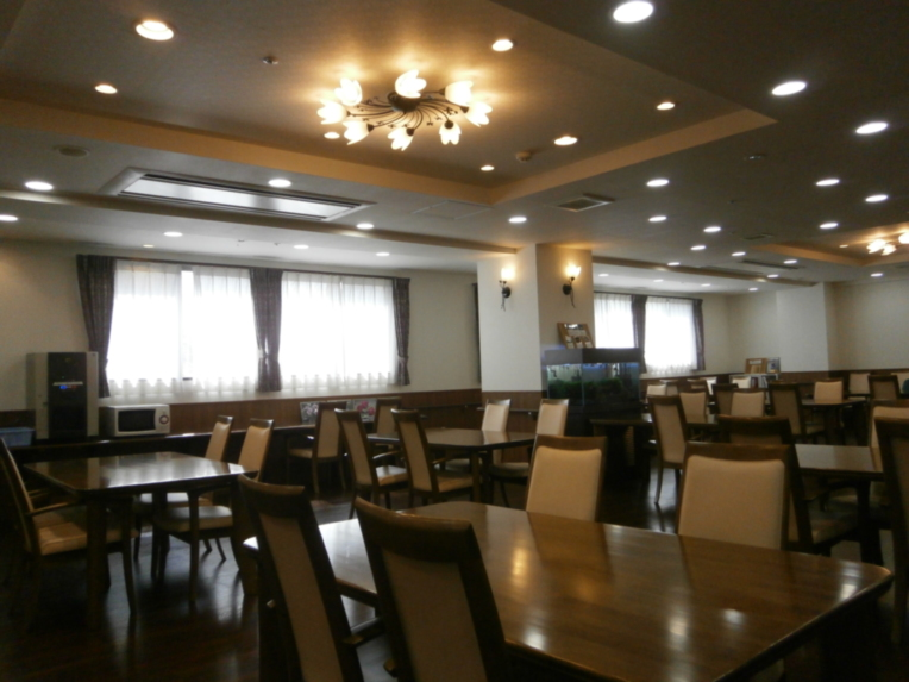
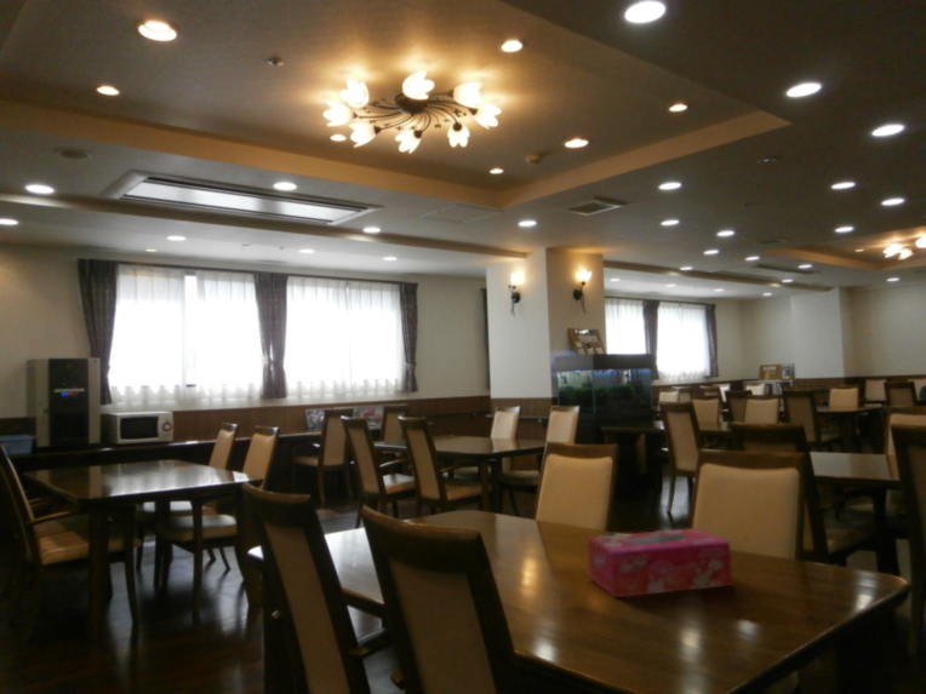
+ tissue box [587,527,733,600]
